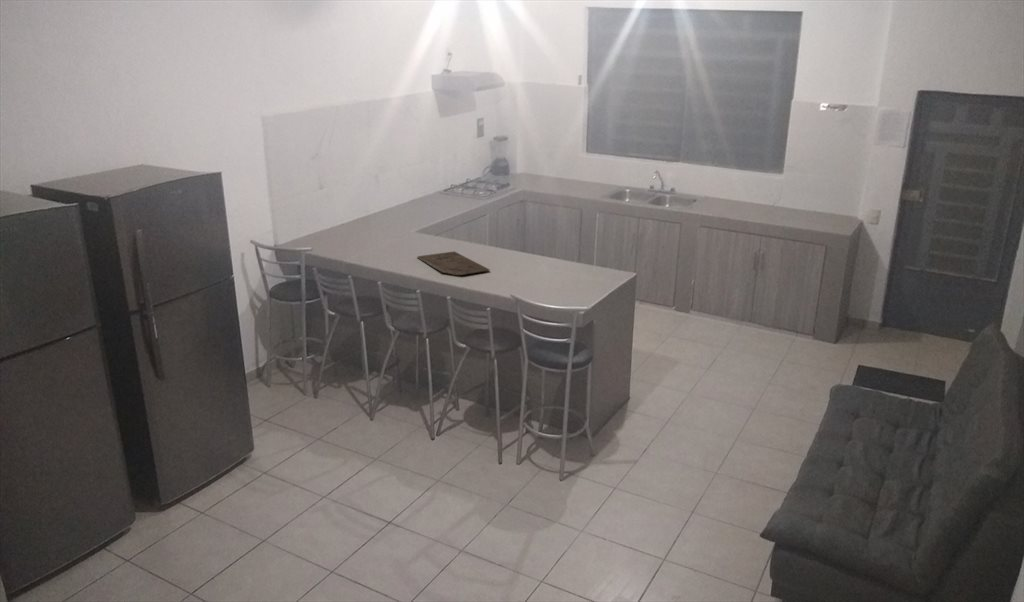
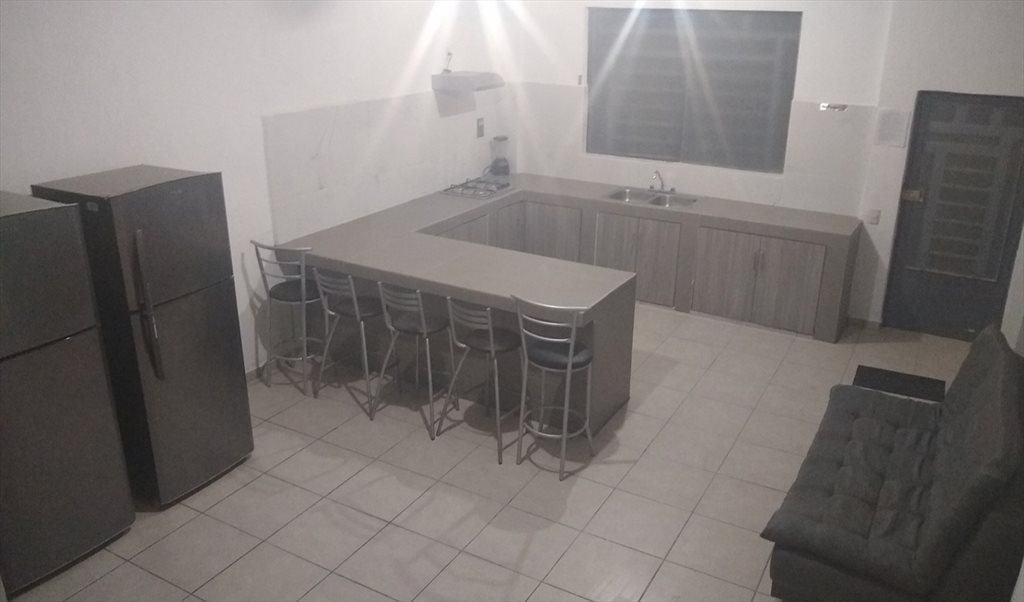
- cutting board [416,250,491,276]
